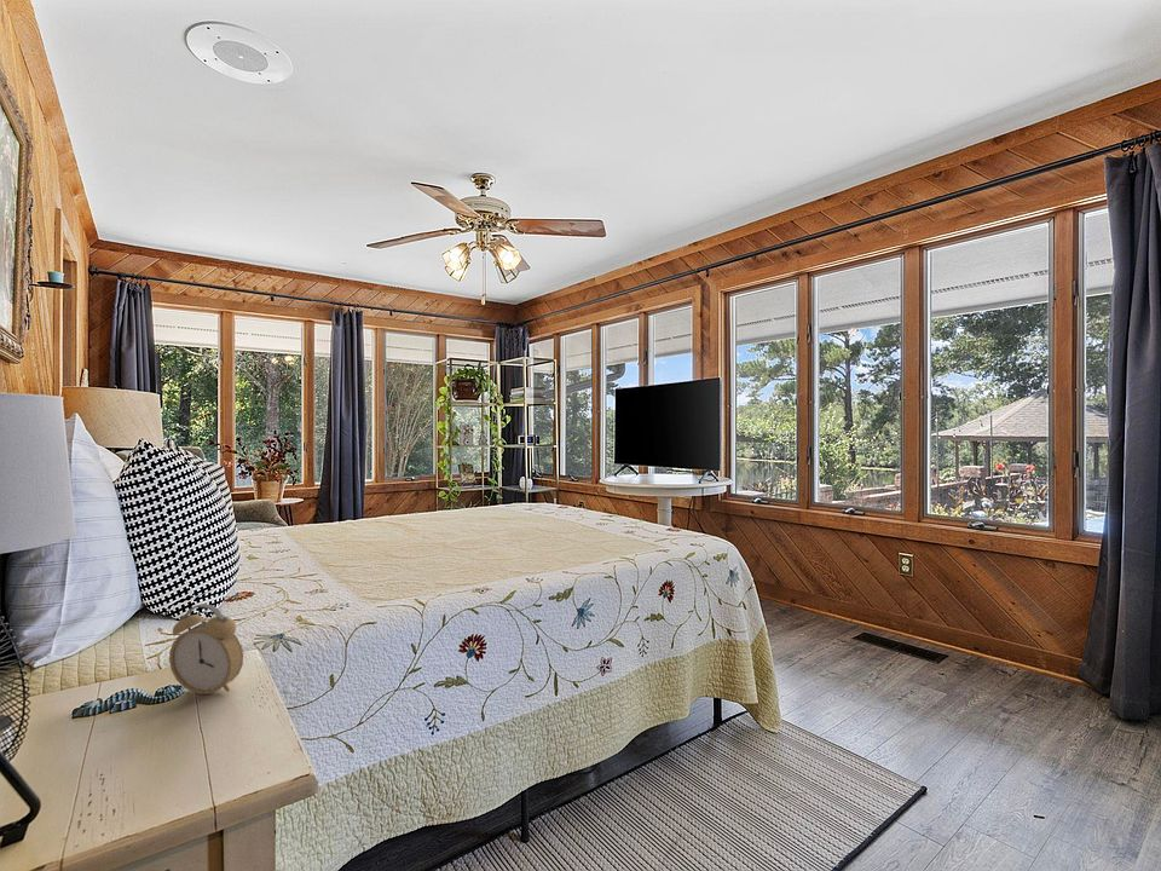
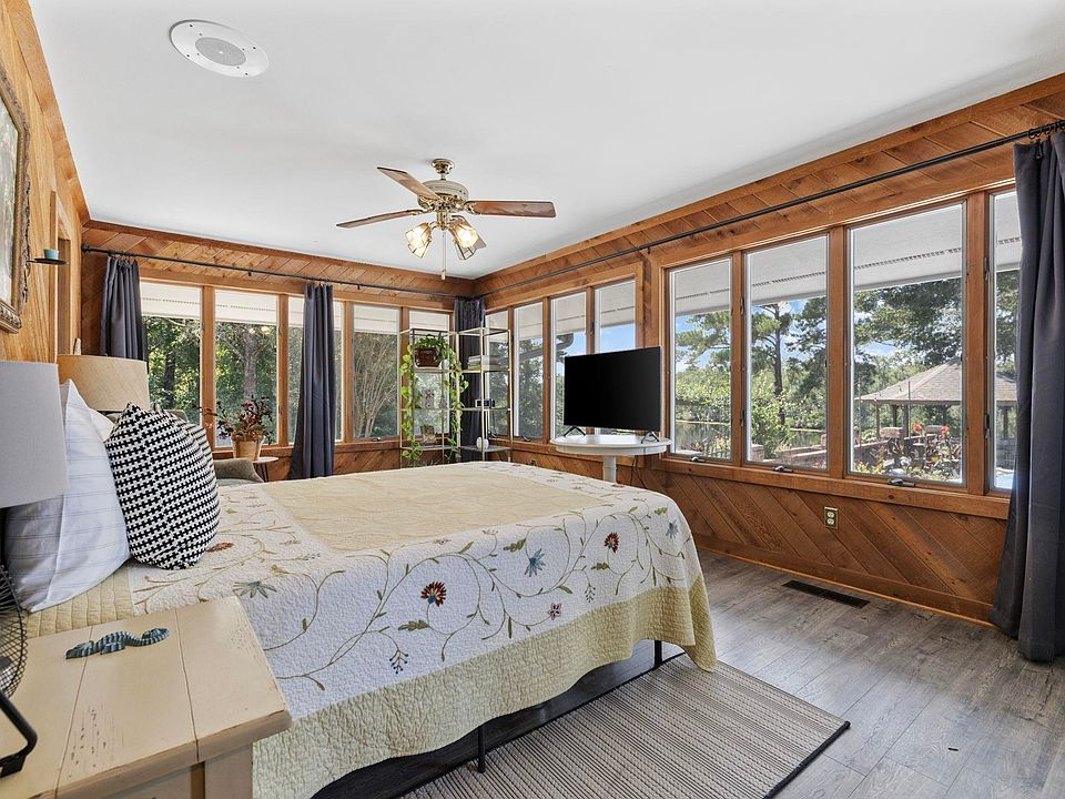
- alarm clock [168,602,244,696]
